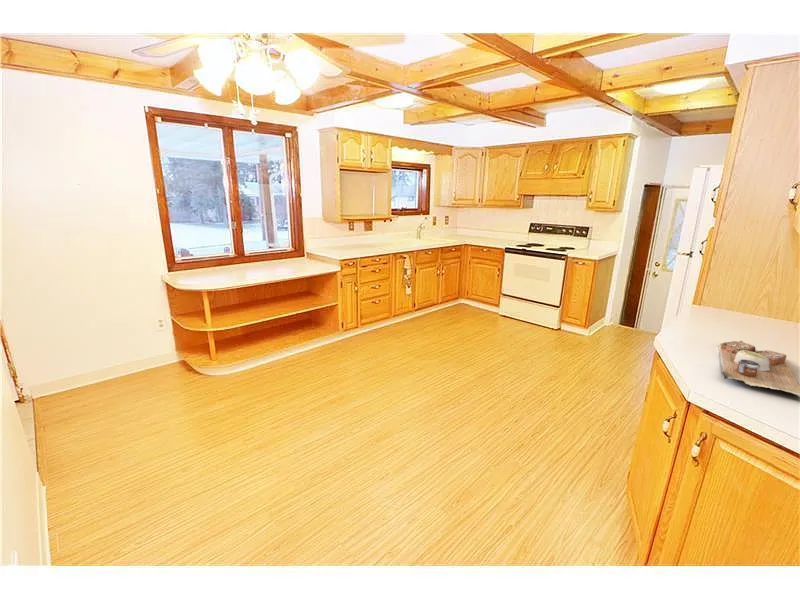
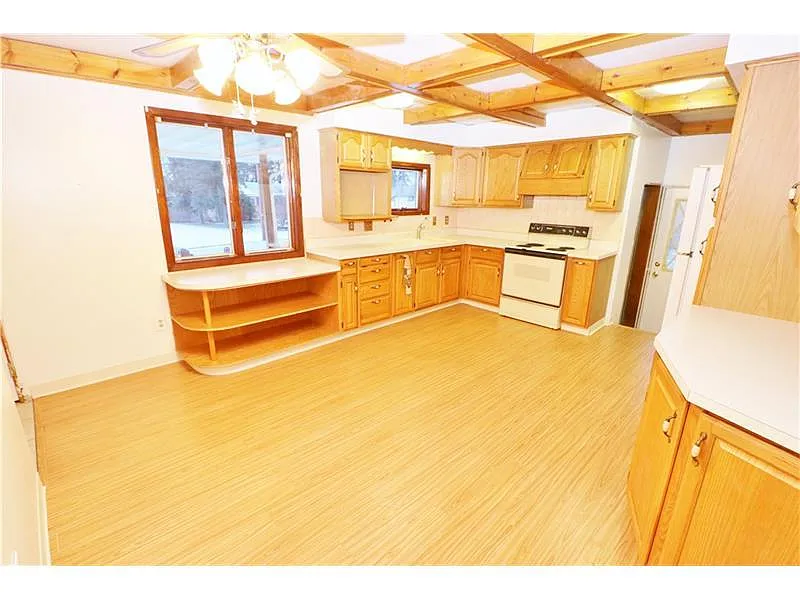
- cutting board [717,340,800,398]
